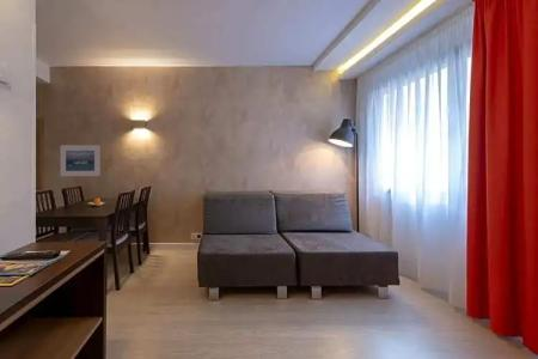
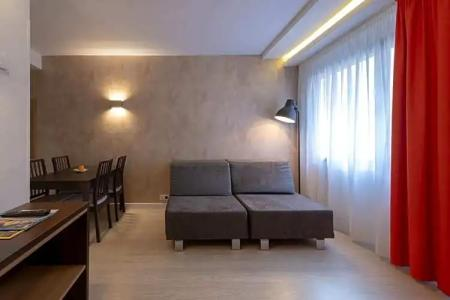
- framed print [60,144,102,177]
